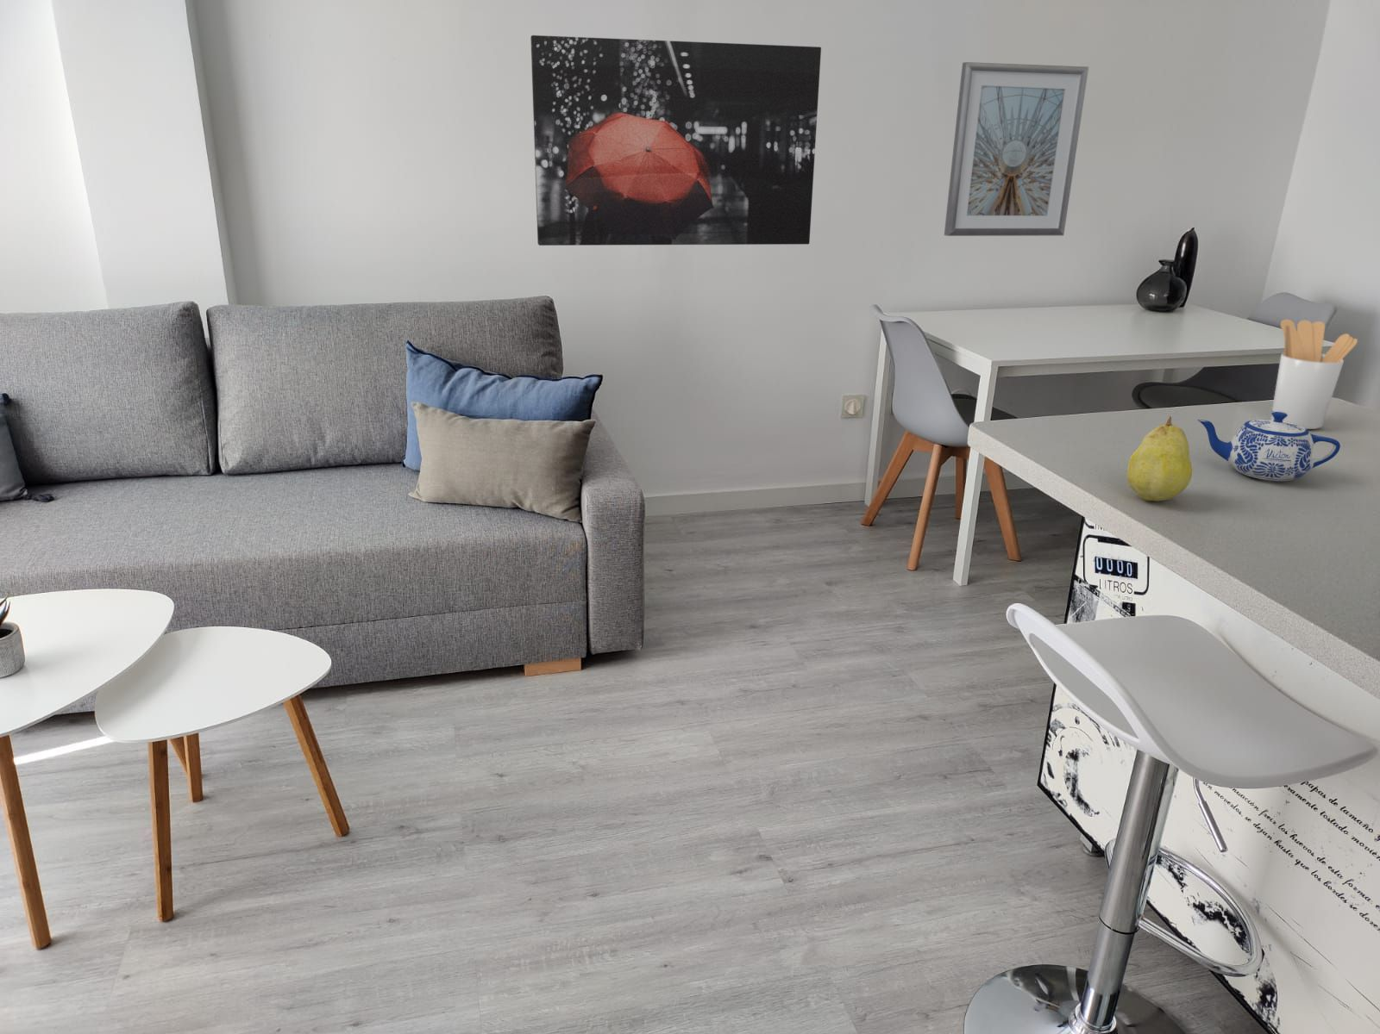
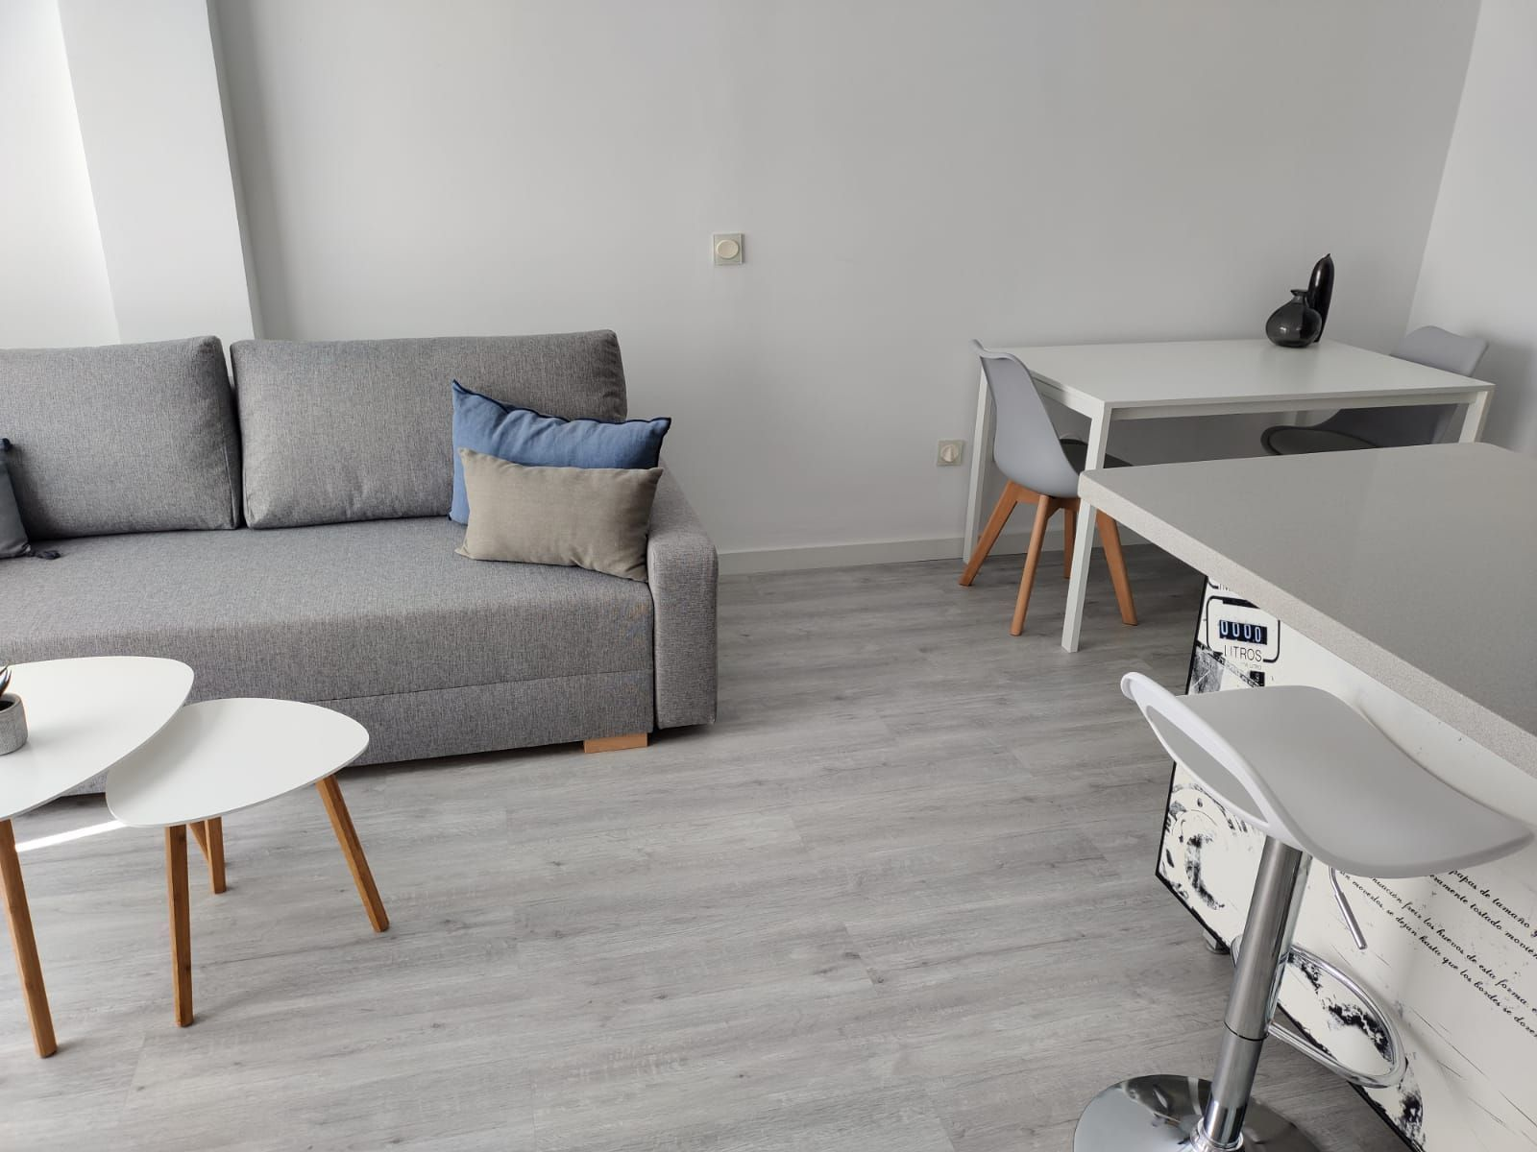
- picture frame [943,61,1090,237]
- wall art [529,35,821,247]
- fruit [1127,415,1193,503]
- utensil holder [1269,318,1358,430]
- teapot [1196,411,1341,481]
